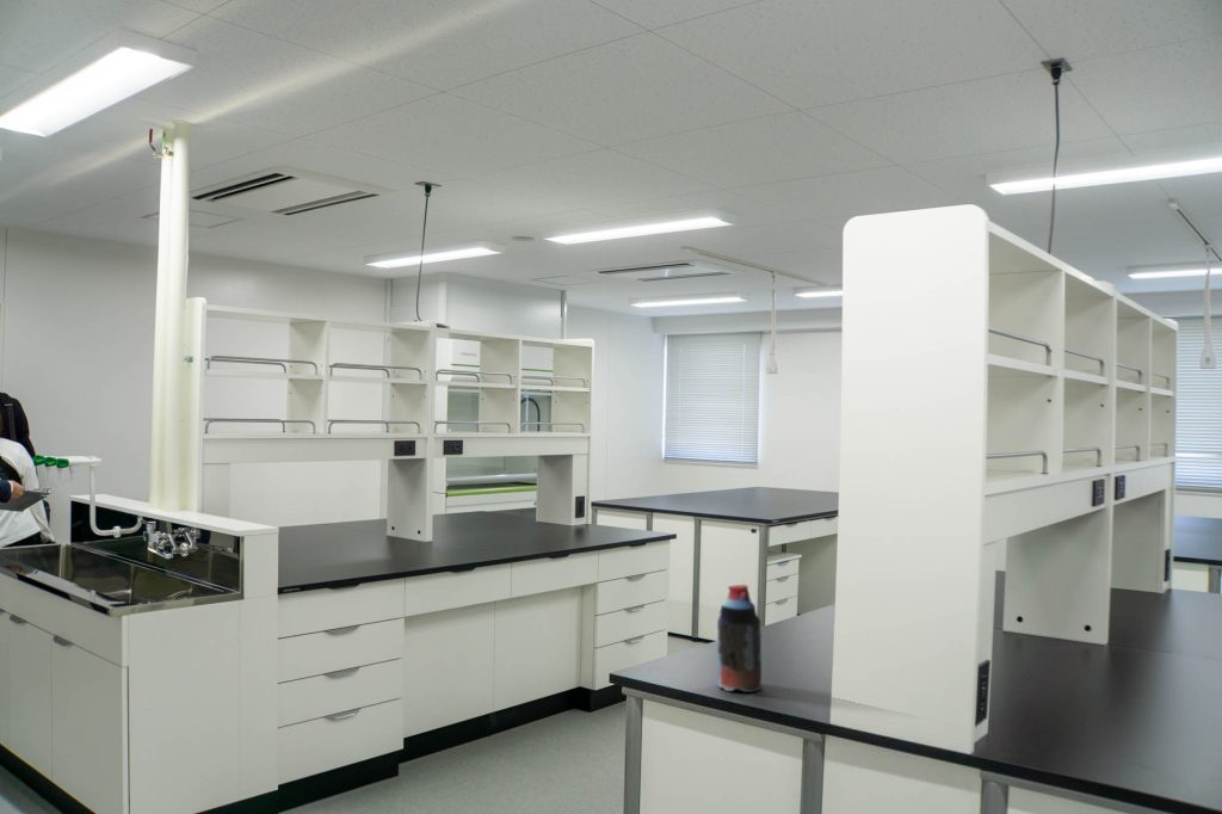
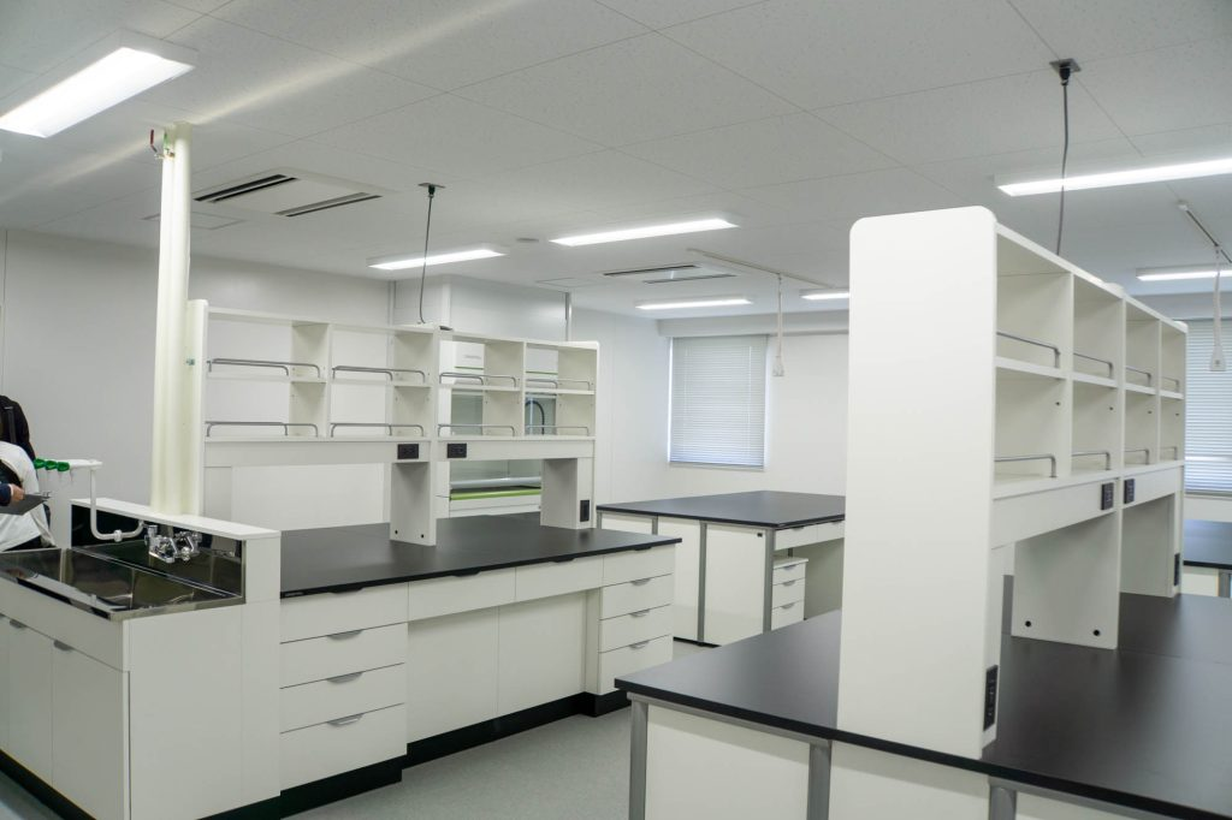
- bottle [716,584,764,693]
